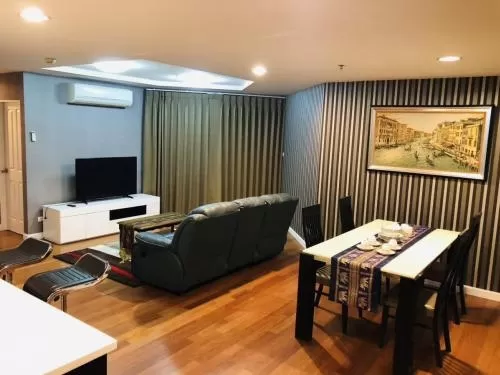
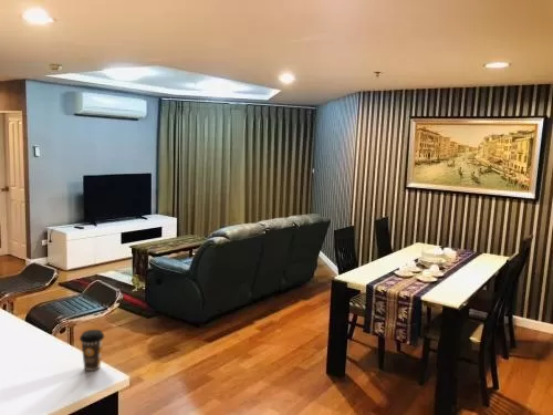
+ coffee cup [79,329,105,372]
